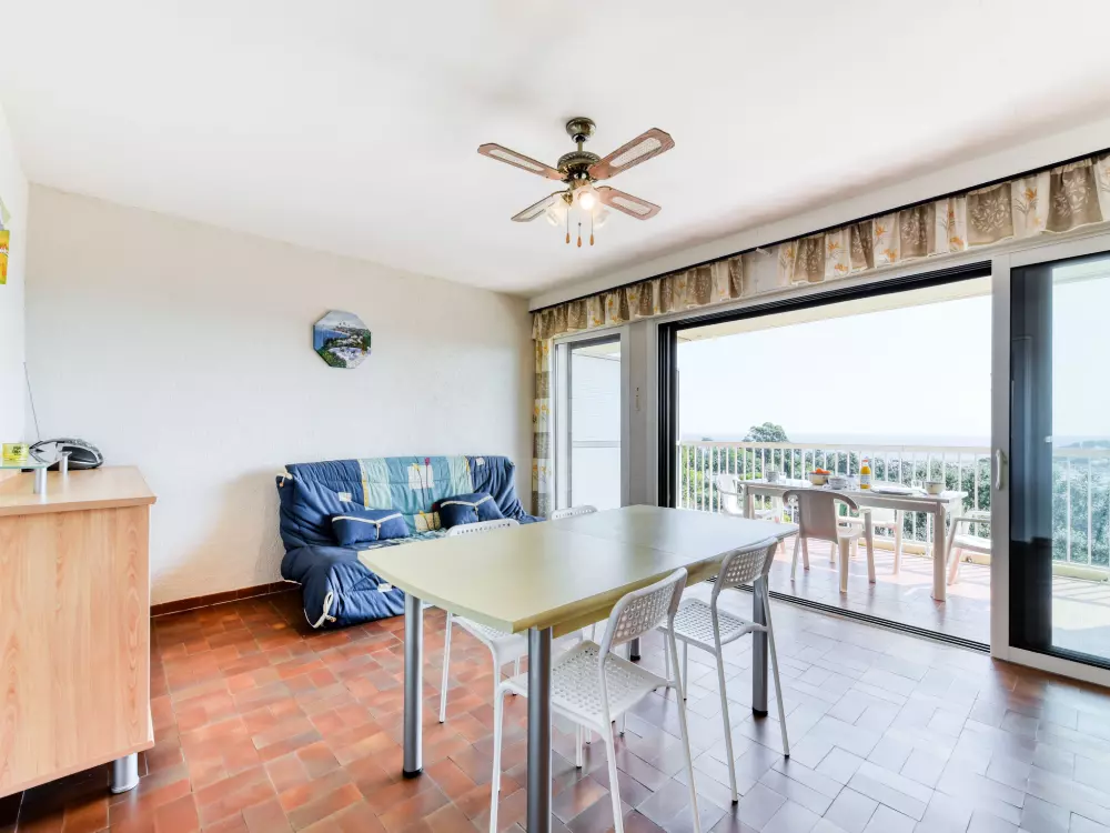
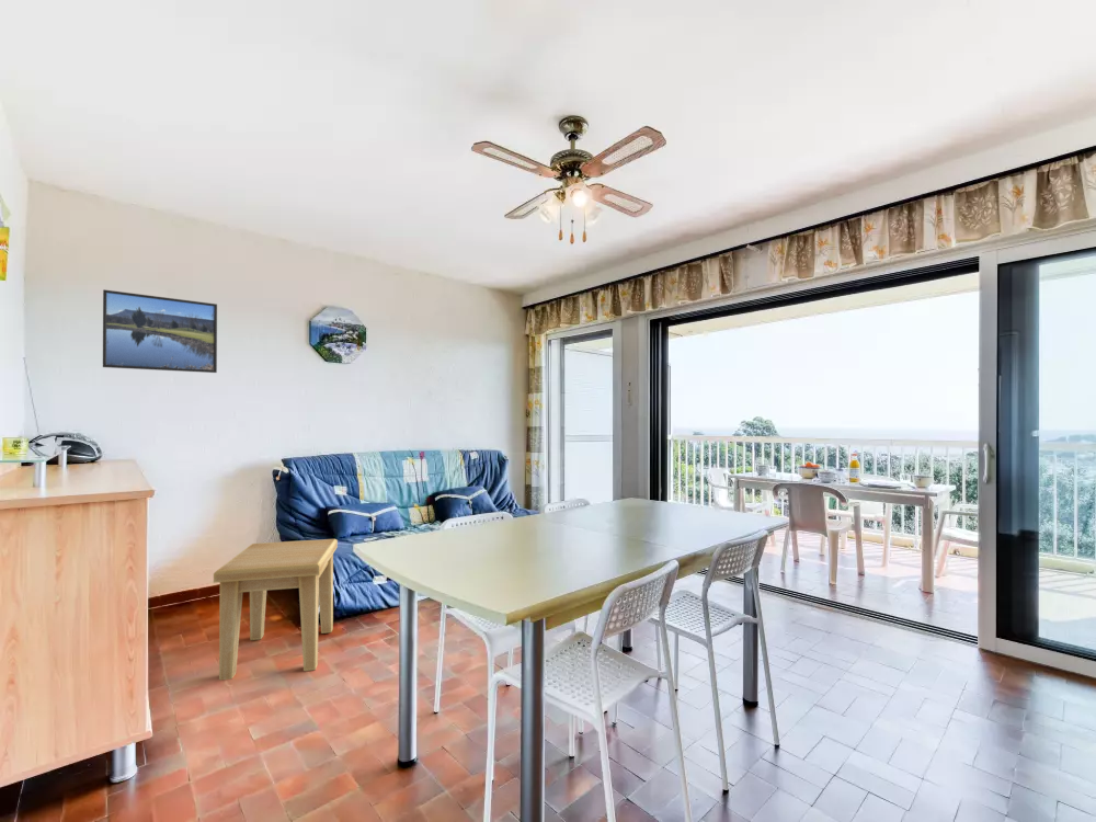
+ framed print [102,288,218,374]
+ side table [213,538,339,681]
